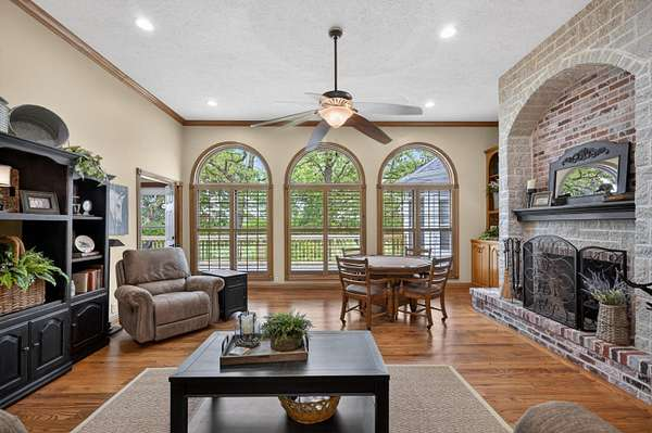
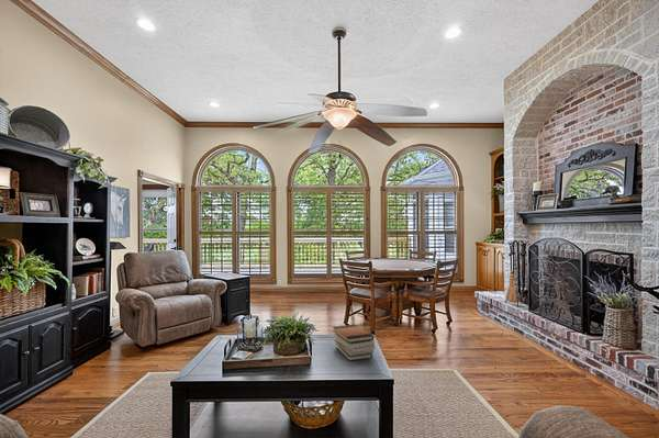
+ book stack [332,323,376,362]
